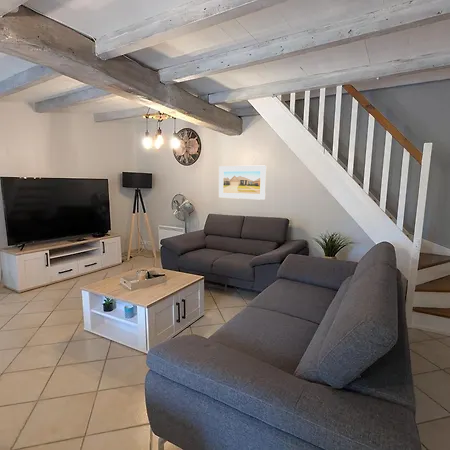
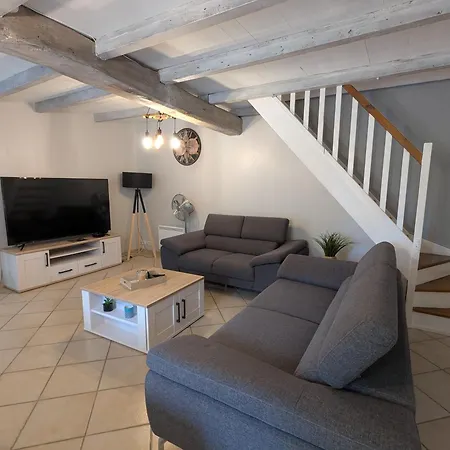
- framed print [218,164,267,201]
